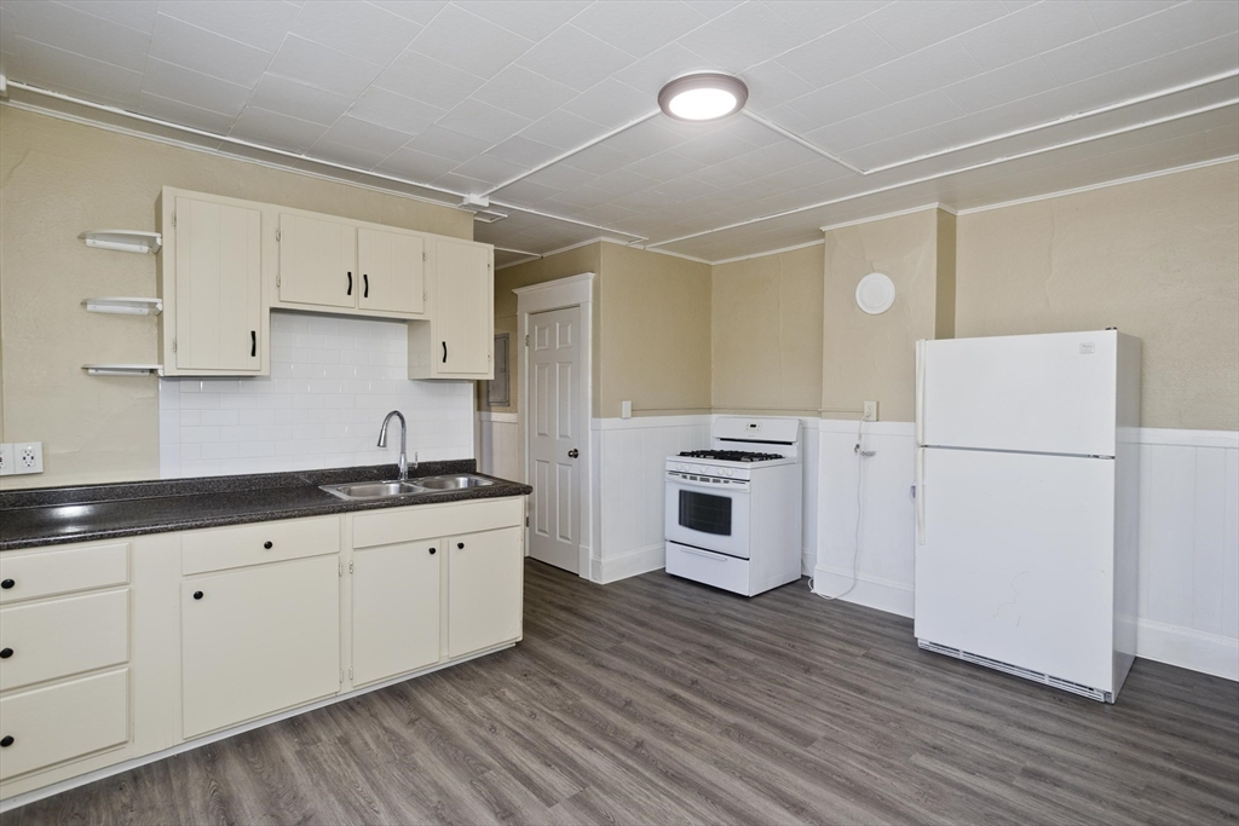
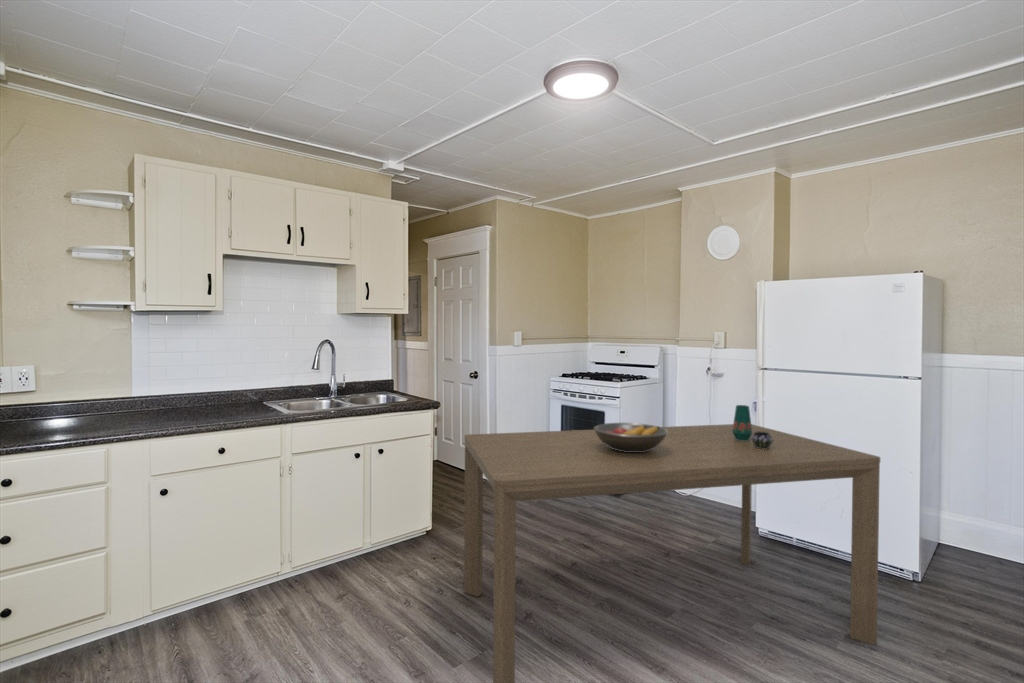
+ fruit bowl [593,422,668,452]
+ dining table [463,423,881,683]
+ vase [732,404,773,449]
